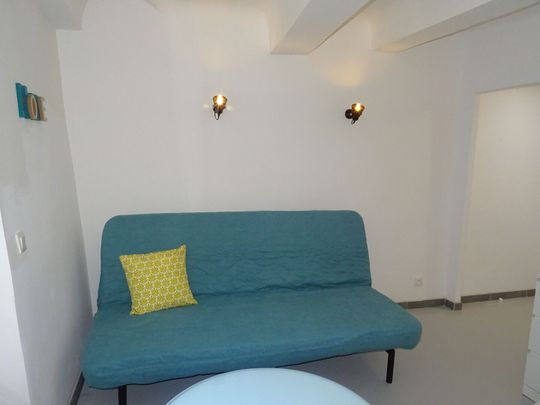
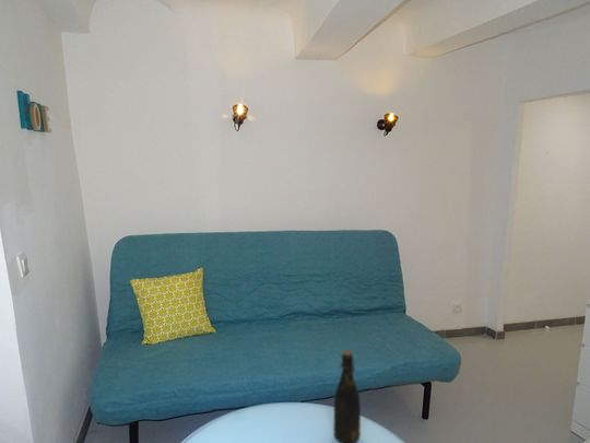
+ bottle [333,349,362,443]
